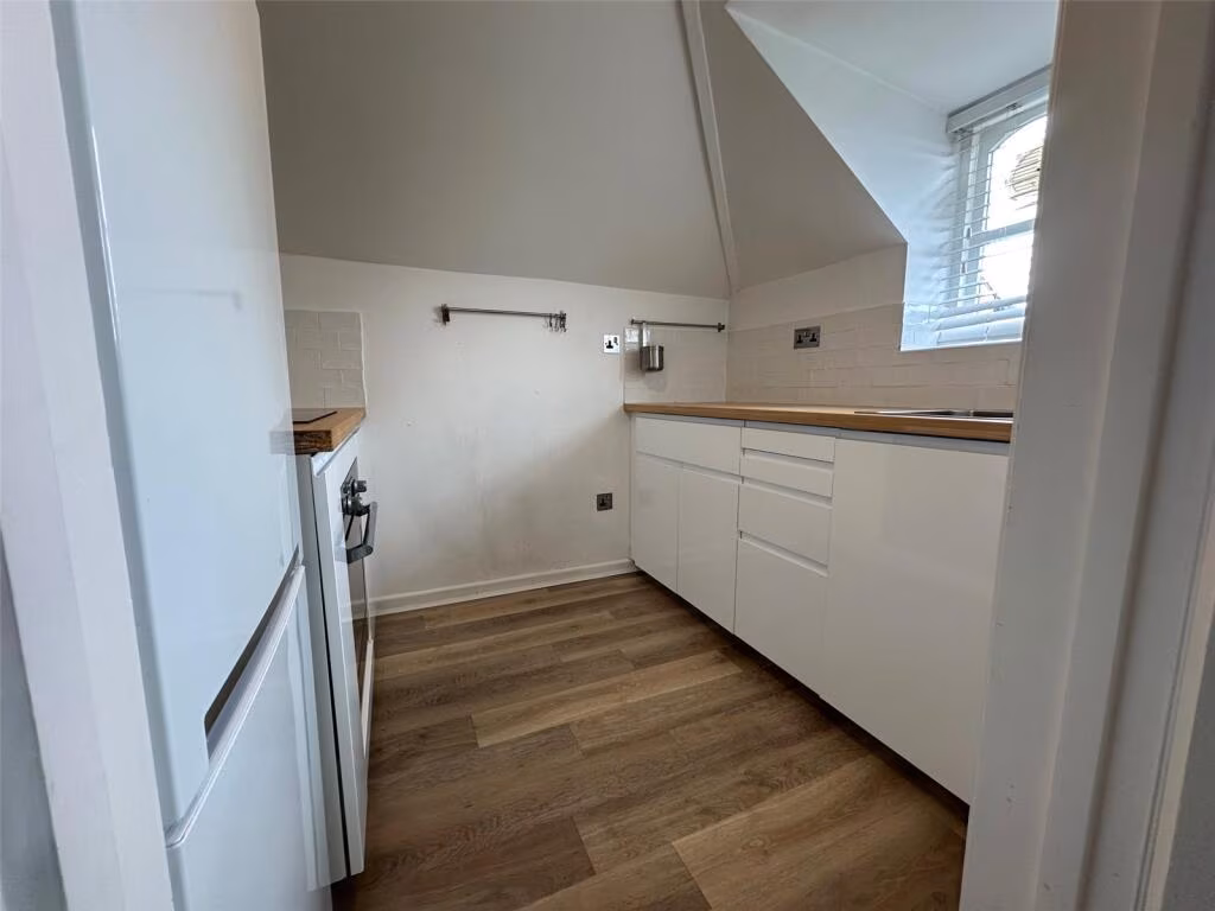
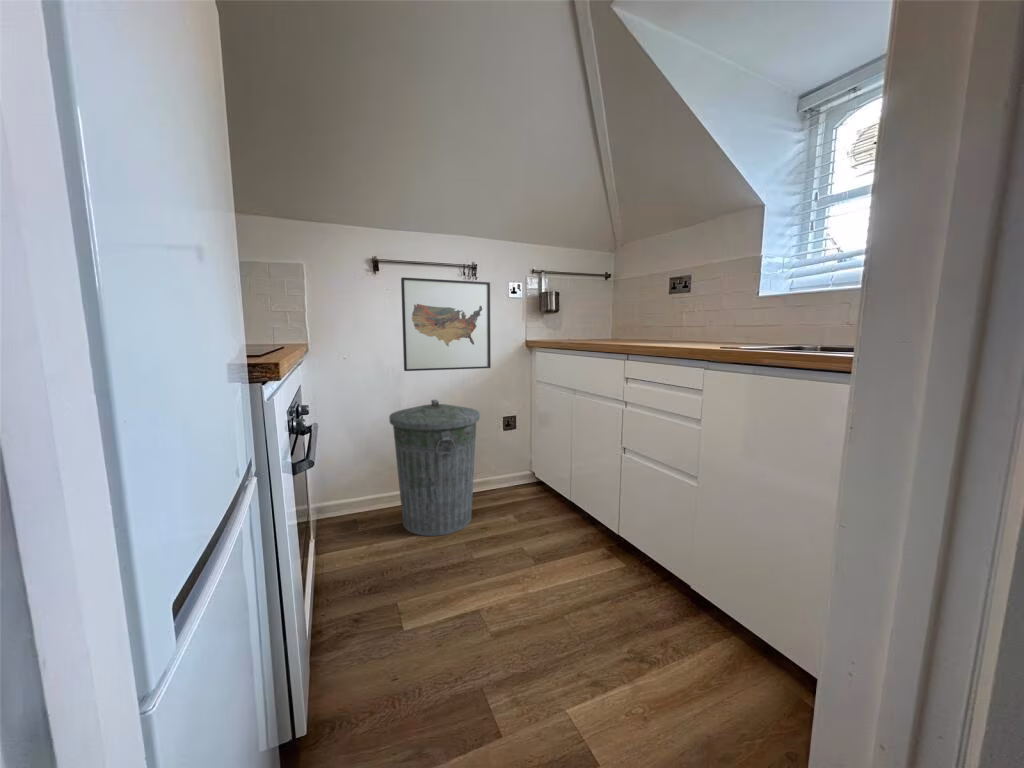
+ trash can [388,399,480,537]
+ wall art [400,276,492,372]
